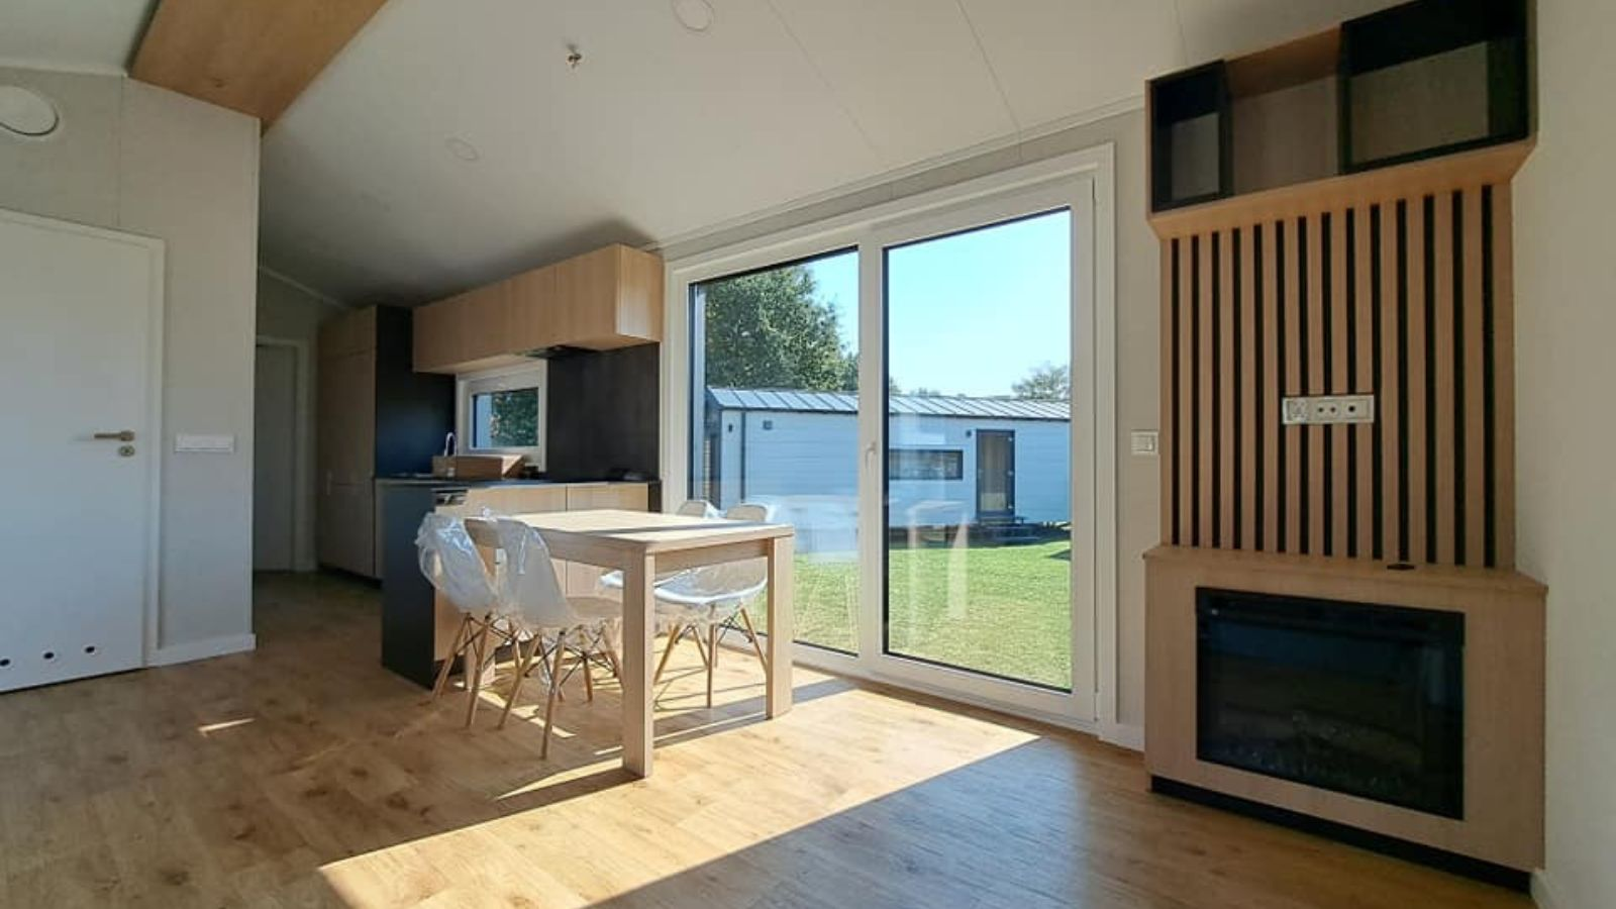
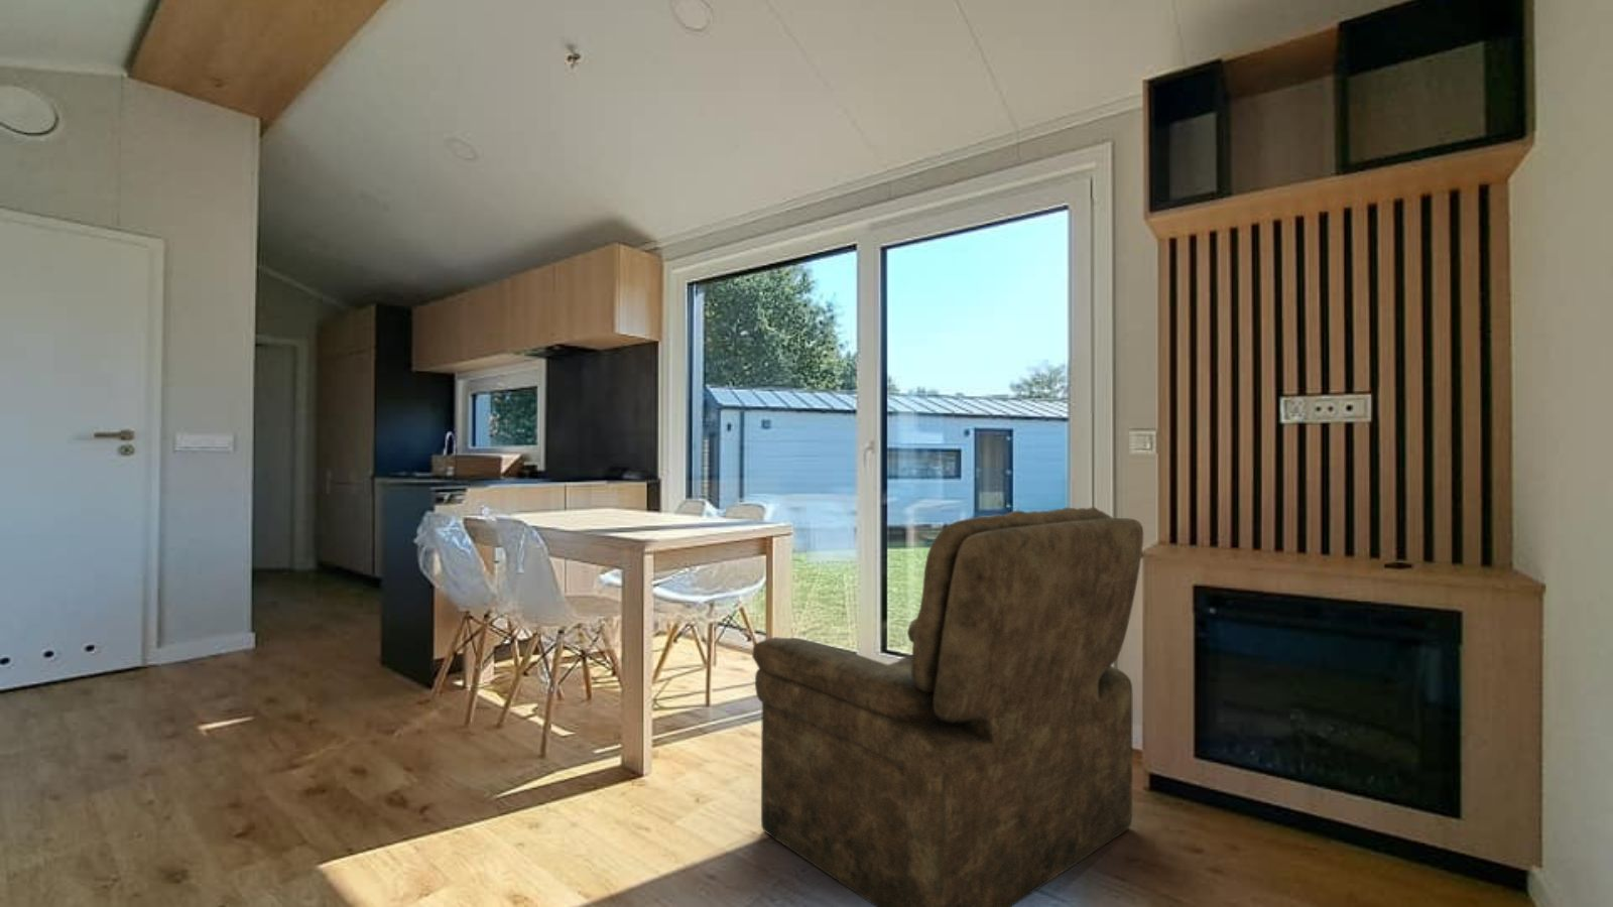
+ armchair [751,506,1144,907]
